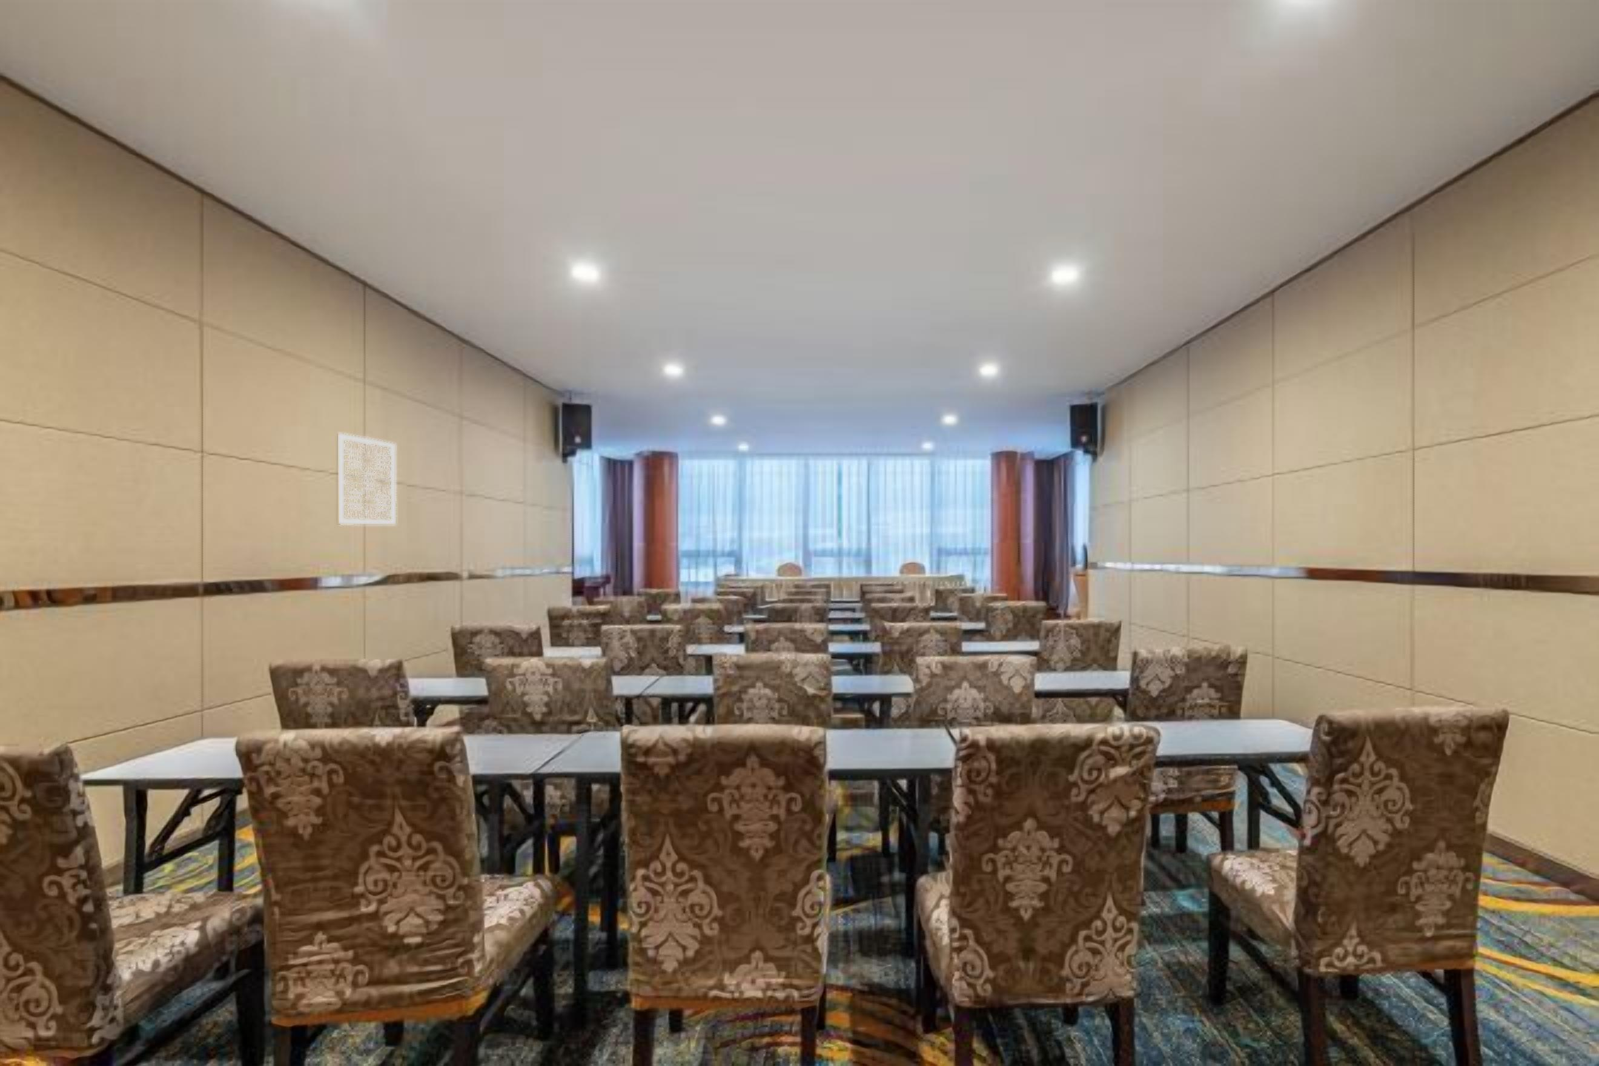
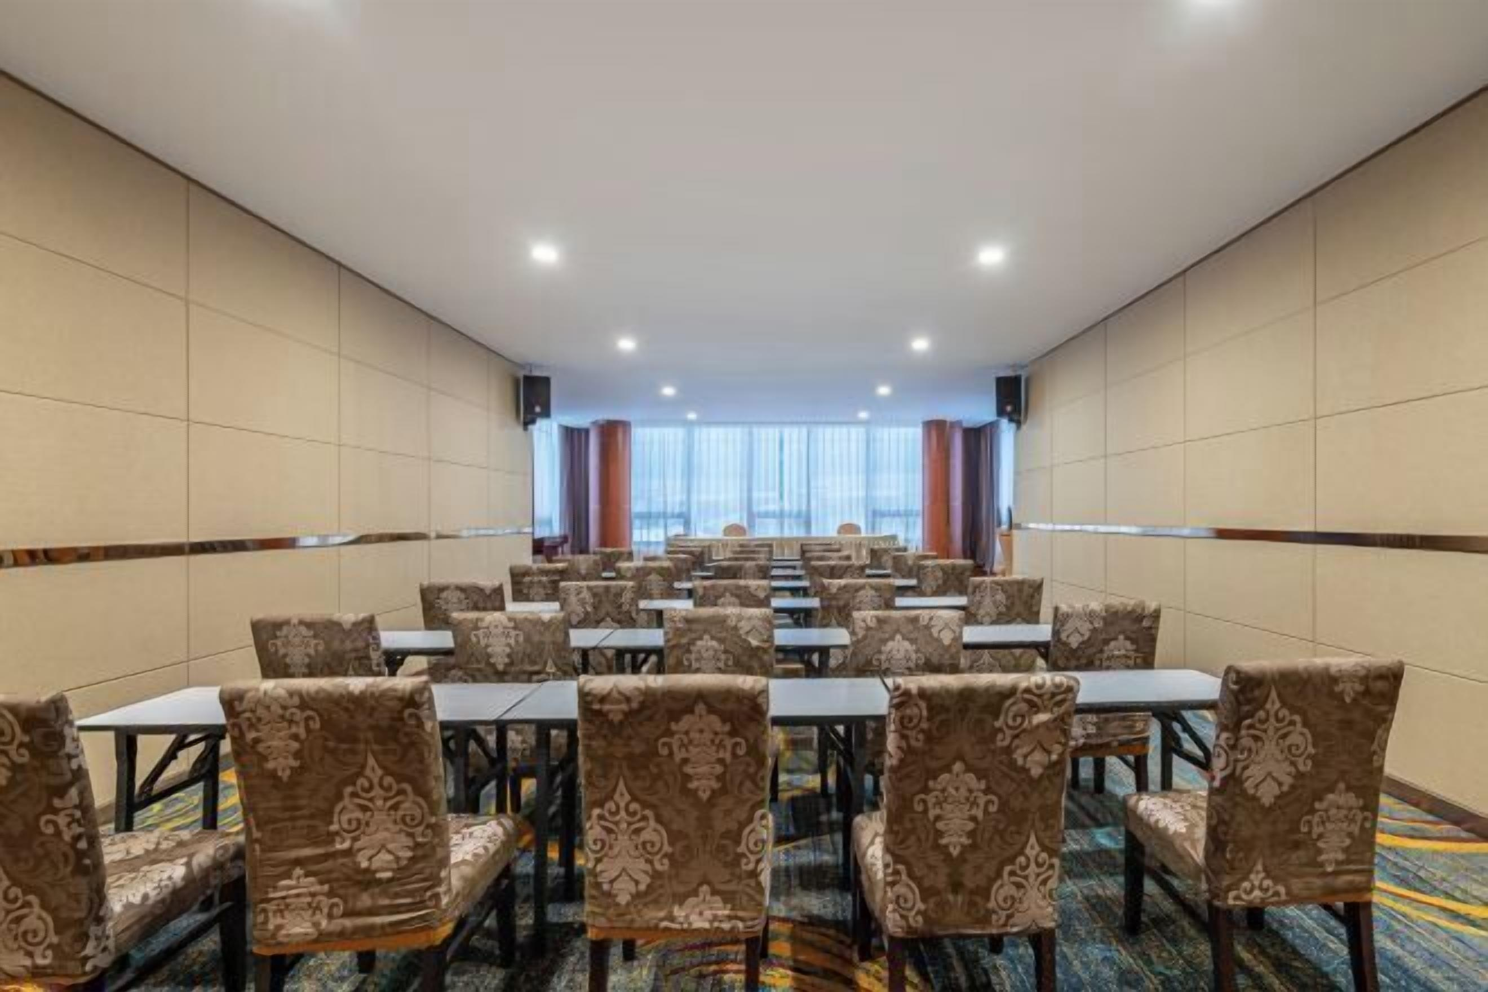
- wall art [338,432,396,525]
